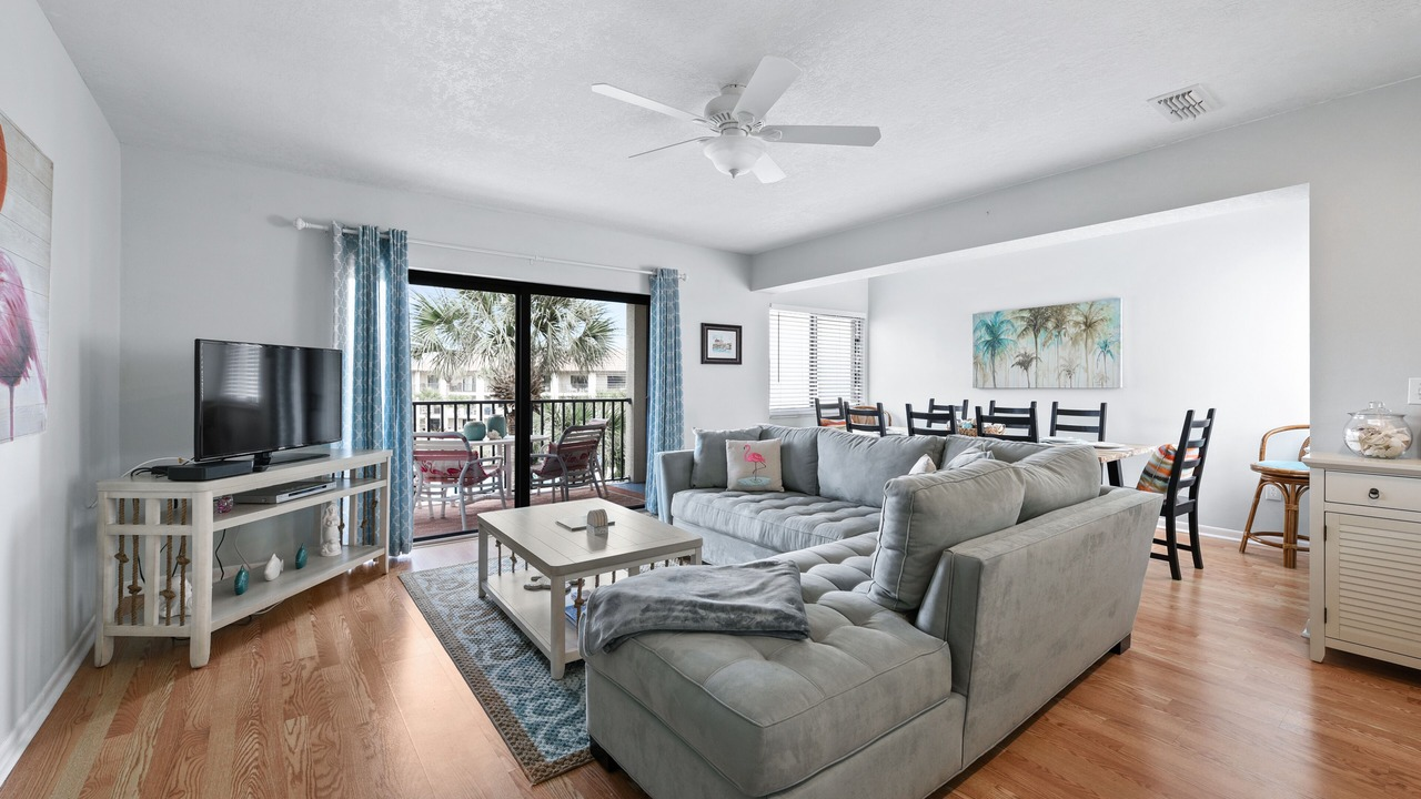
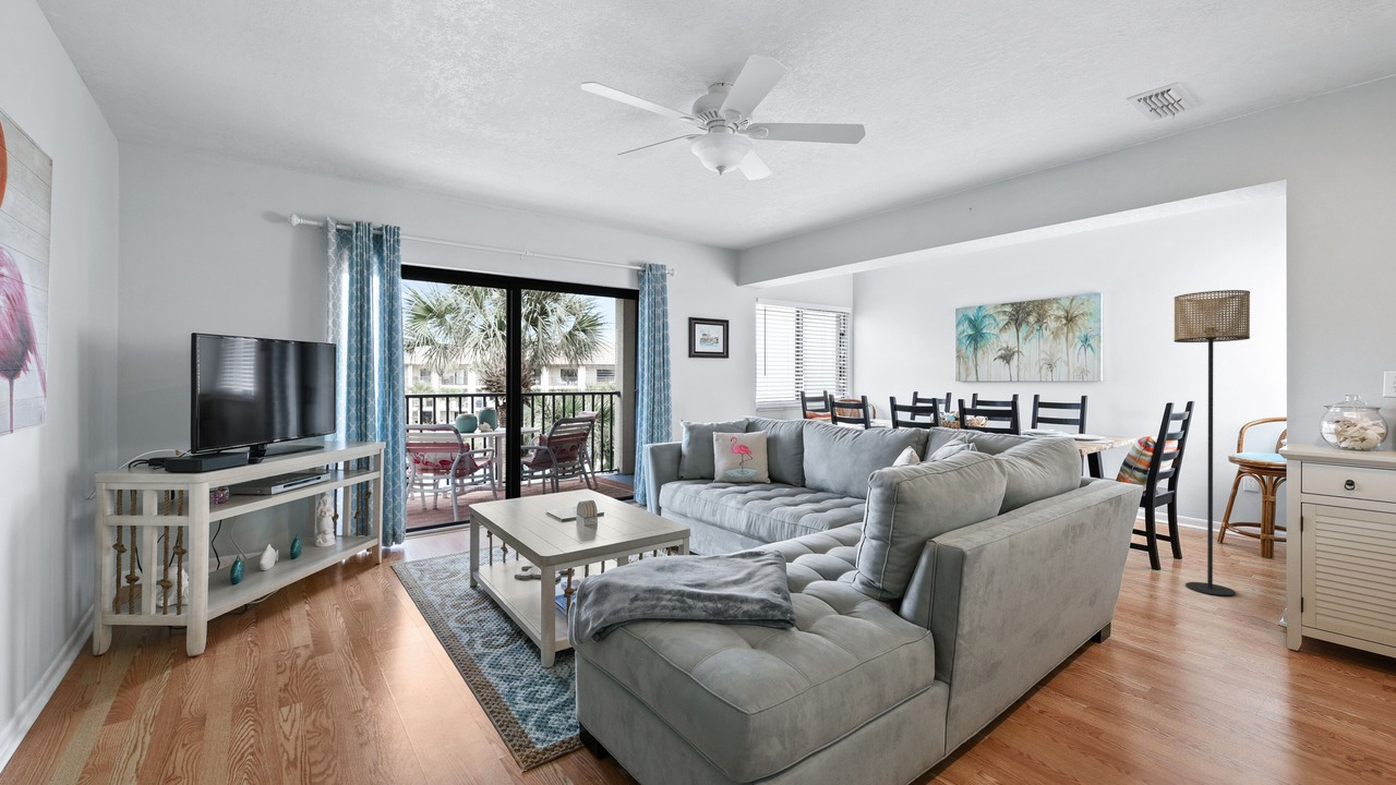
+ floor lamp [1174,289,1251,596]
